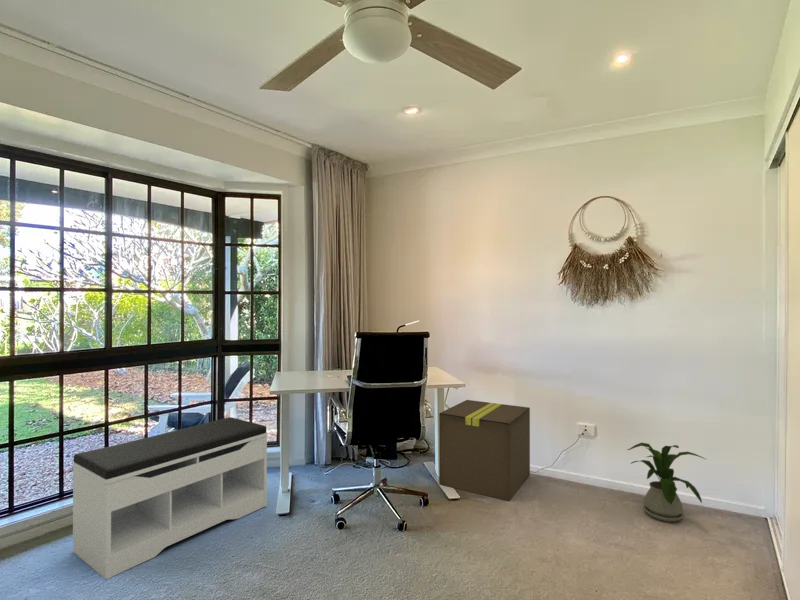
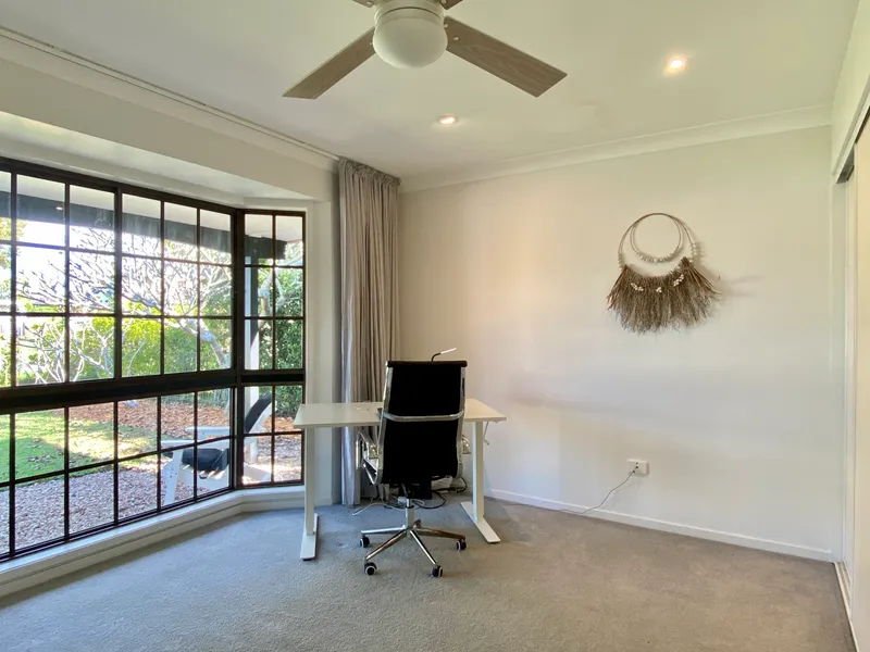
- bench [72,416,269,580]
- cardboard box [438,399,531,502]
- house plant [626,442,708,523]
